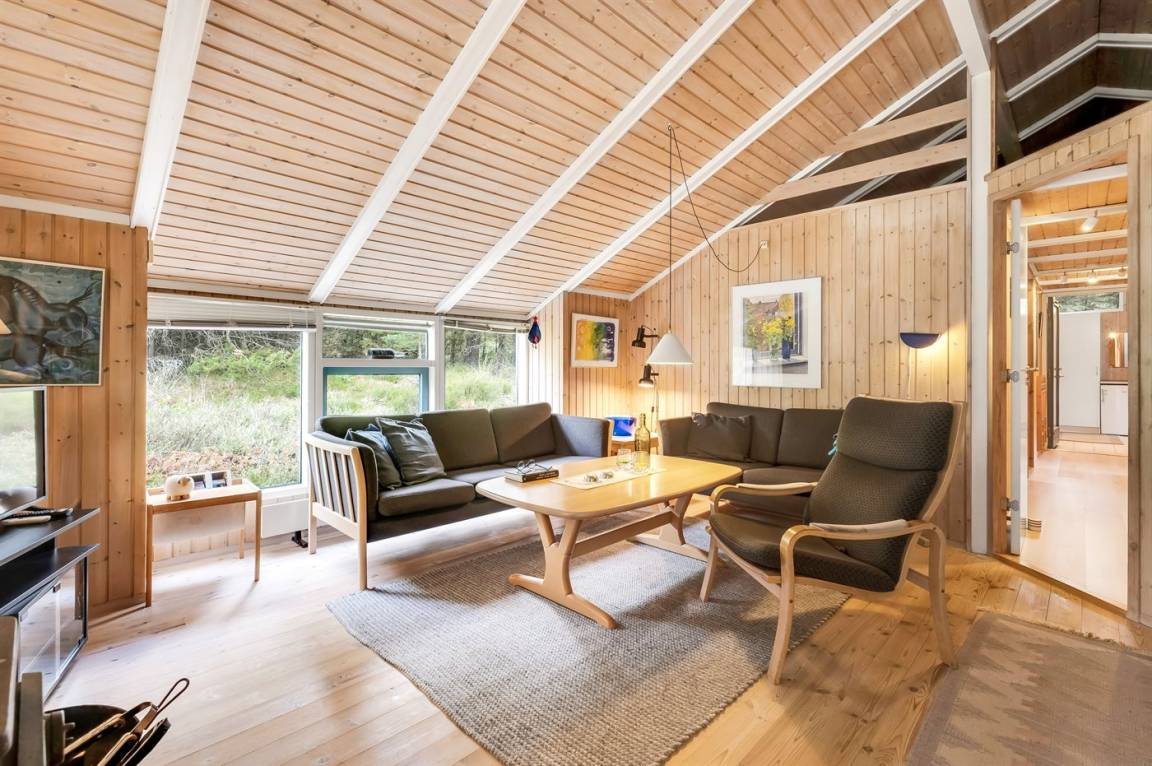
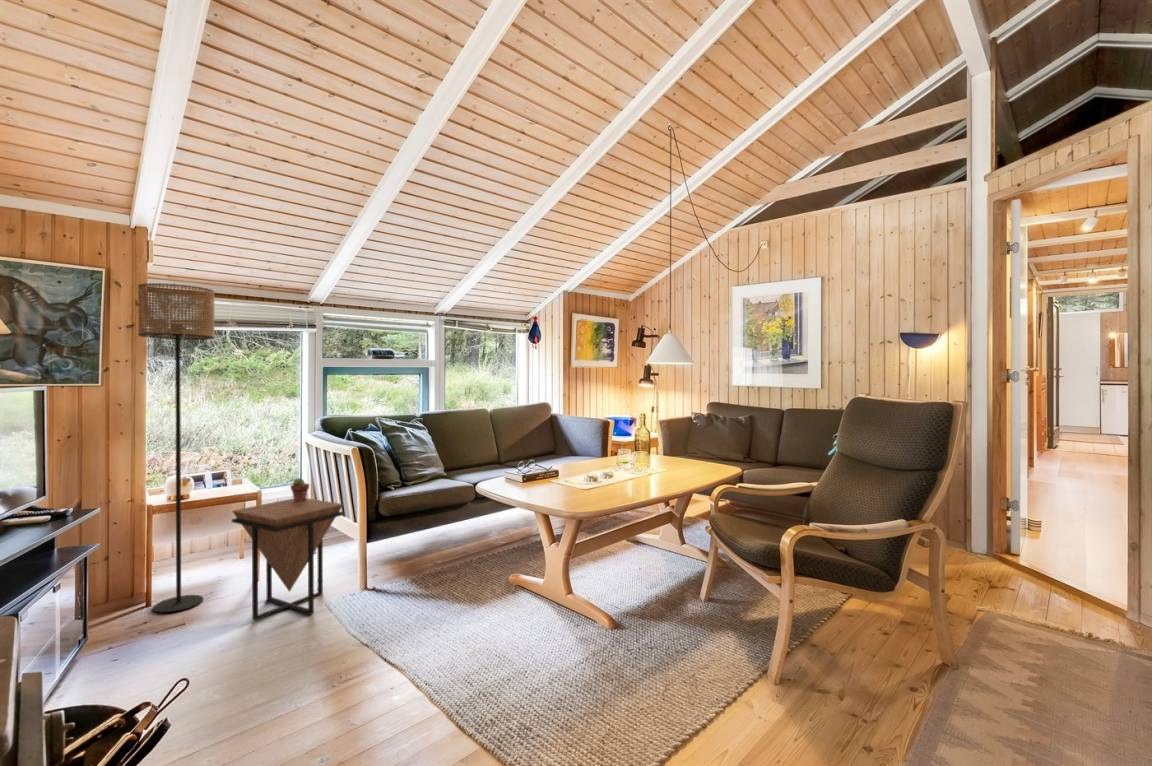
+ side table [231,497,345,622]
+ floor lamp [137,282,216,614]
+ potted succulent [289,477,310,502]
